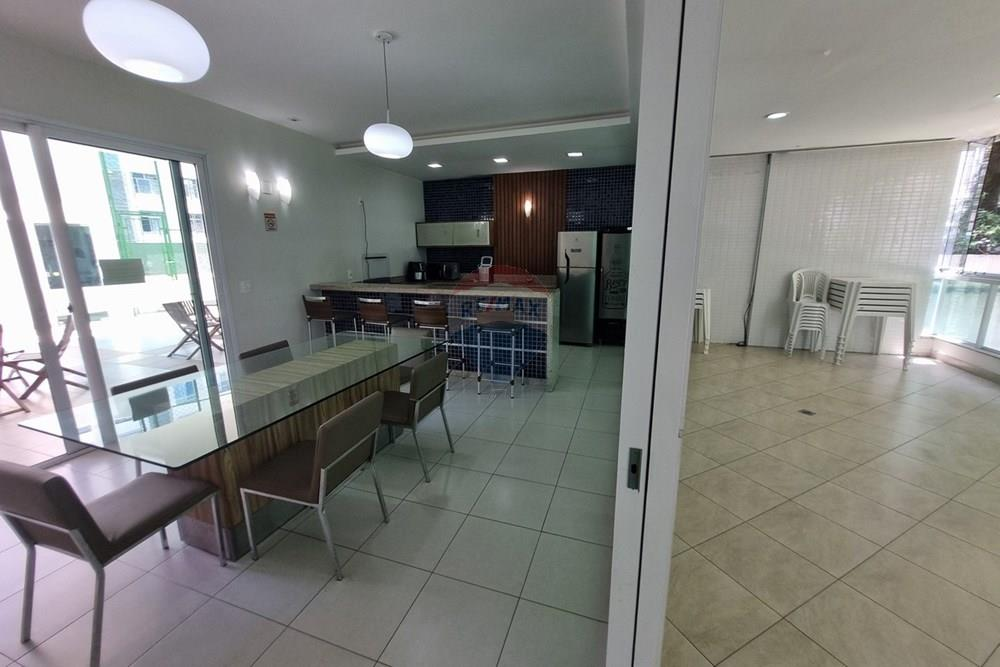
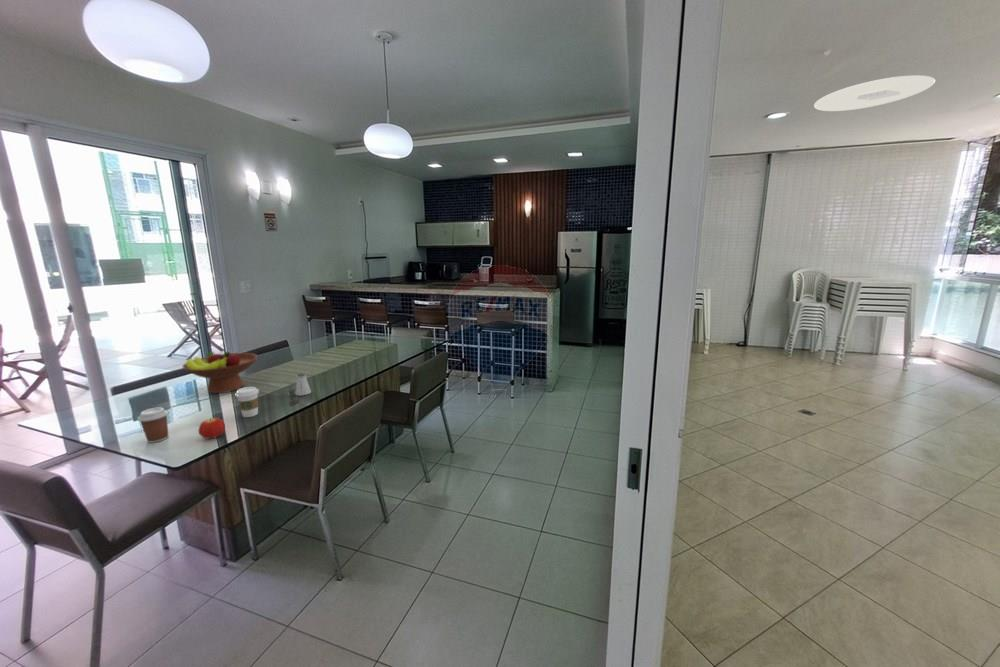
+ fruit [197,417,226,440]
+ saltshaker [294,372,312,397]
+ coffee cup [234,386,260,418]
+ fruit bowl [181,351,259,394]
+ coffee cup [136,406,170,444]
+ ceiling light [813,74,936,112]
